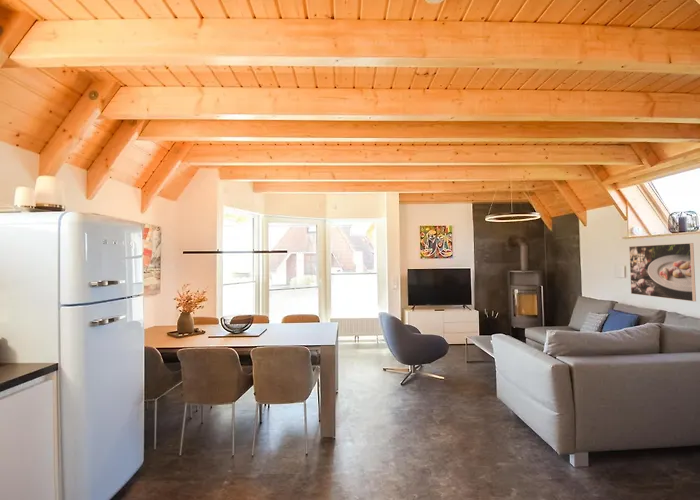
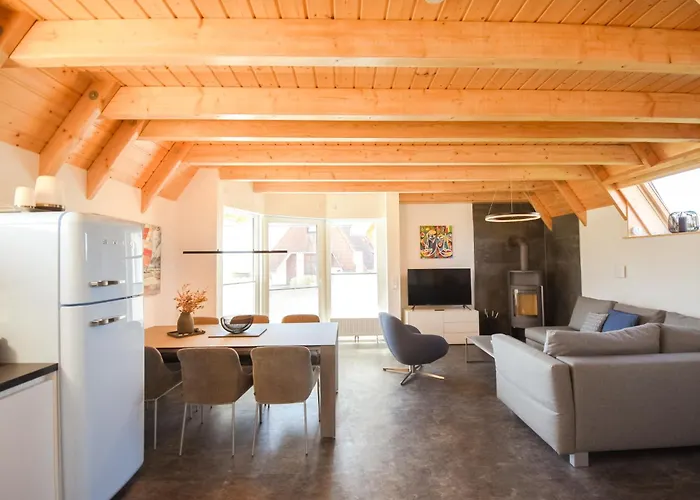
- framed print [628,242,697,302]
